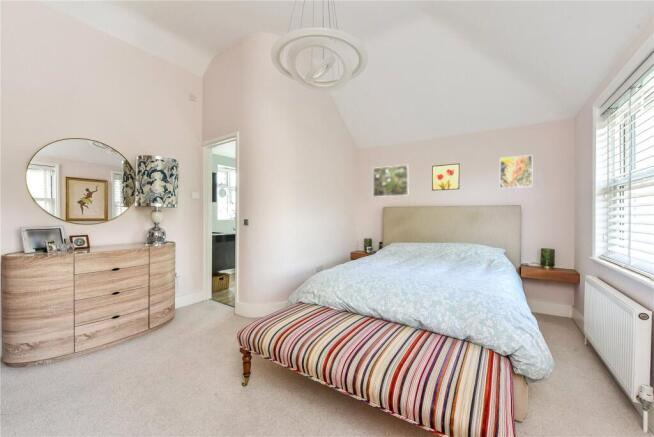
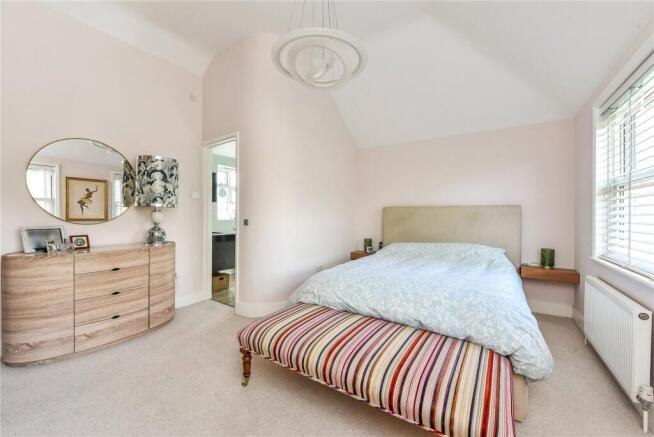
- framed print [372,164,410,198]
- wall art [431,162,461,192]
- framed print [499,154,534,189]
